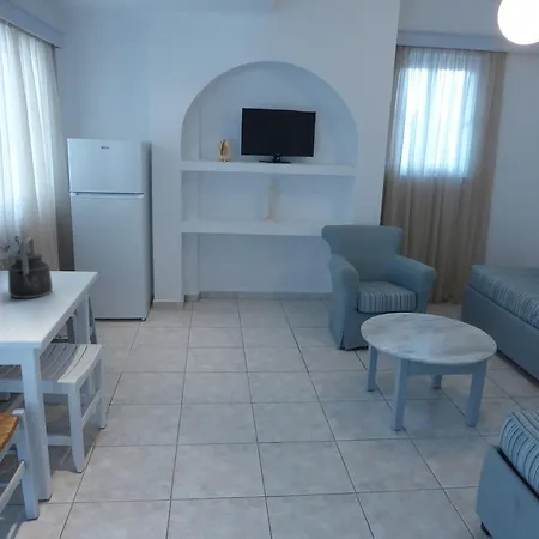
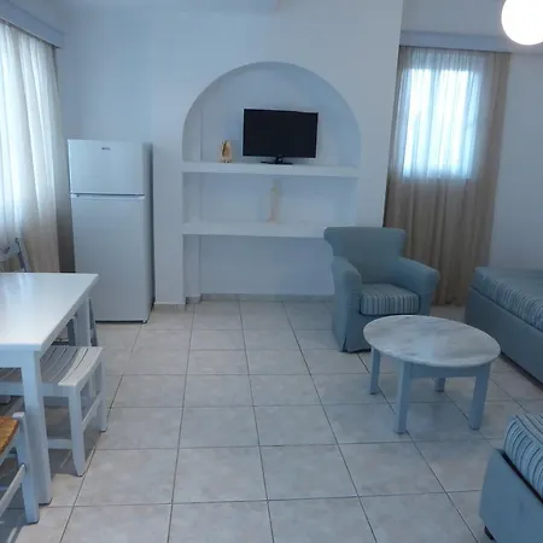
- kettle [7,236,54,299]
